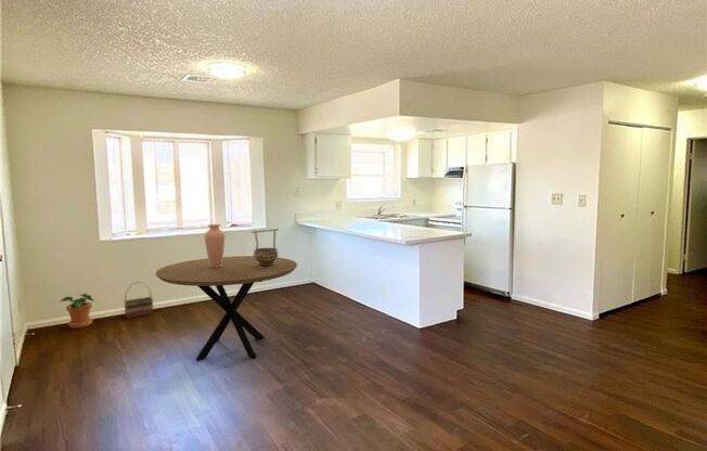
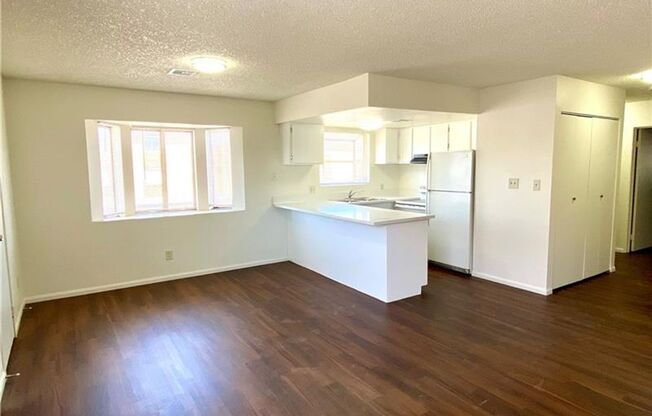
- basket [123,281,155,319]
- potted plant [59,293,95,330]
- decorative bowl [250,228,280,268]
- vase [204,223,226,268]
- dining table [155,255,298,361]
